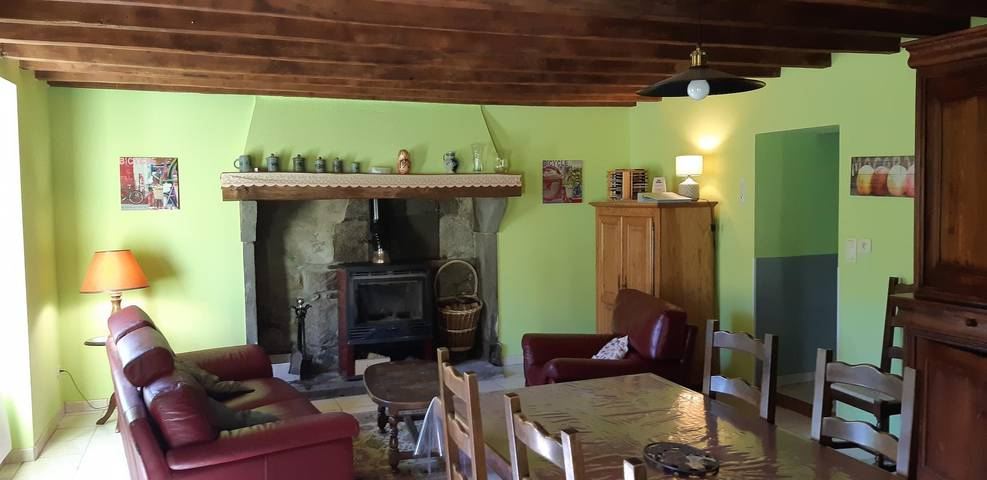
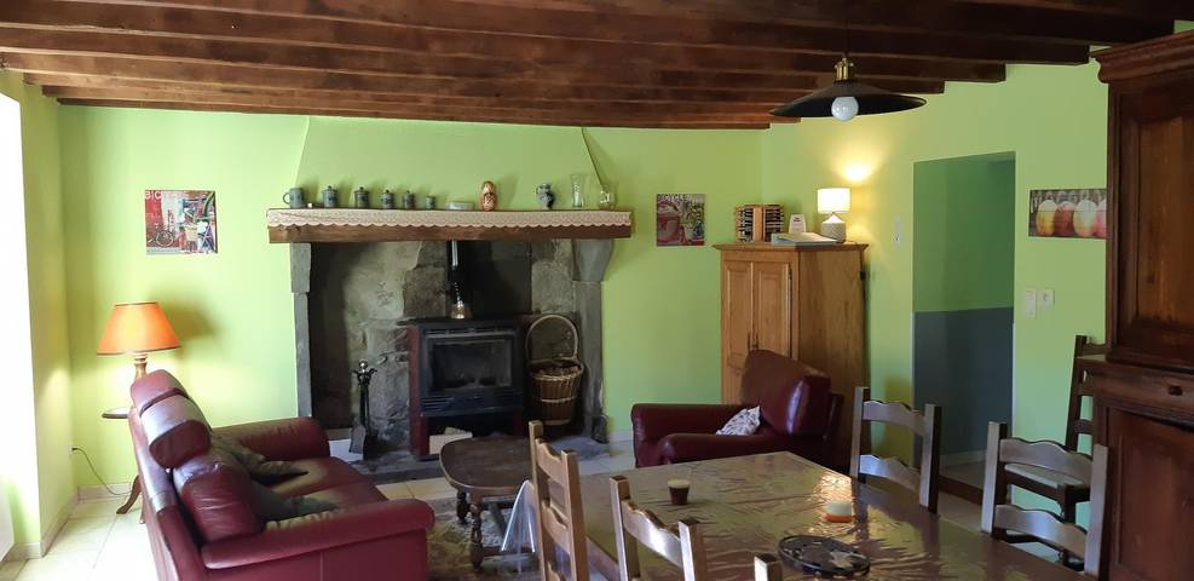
+ candle [825,491,853,523]
+ cup [667,461,703,507]
